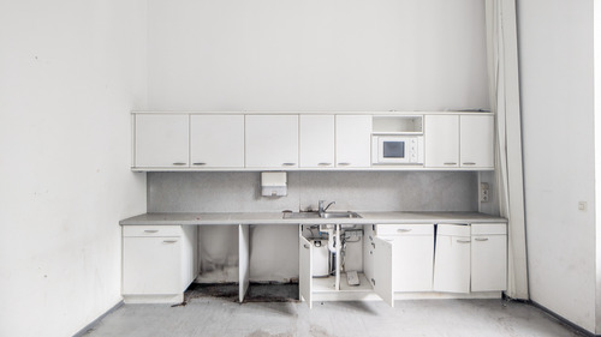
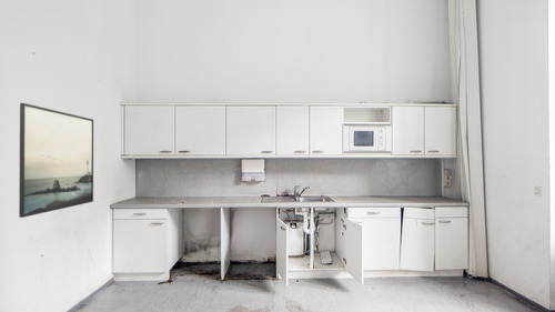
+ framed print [18,102,94,219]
